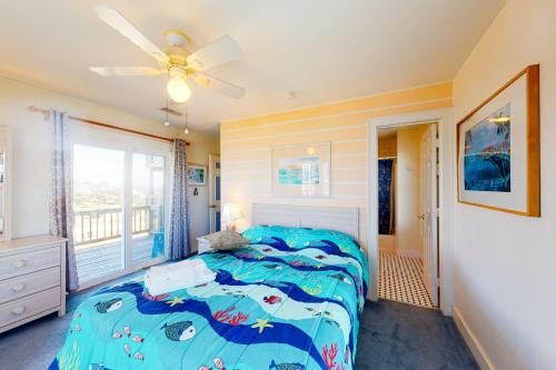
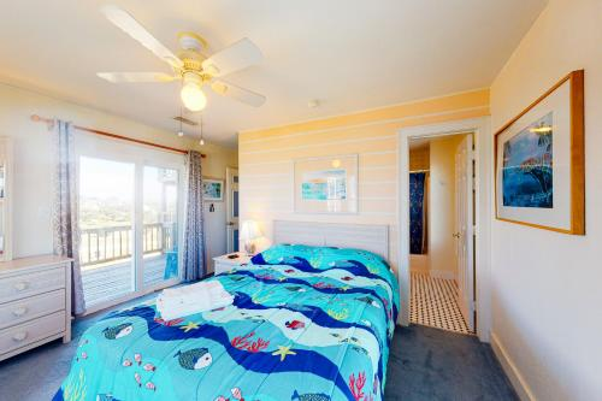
- decorative pillow [202,229,252,251]
